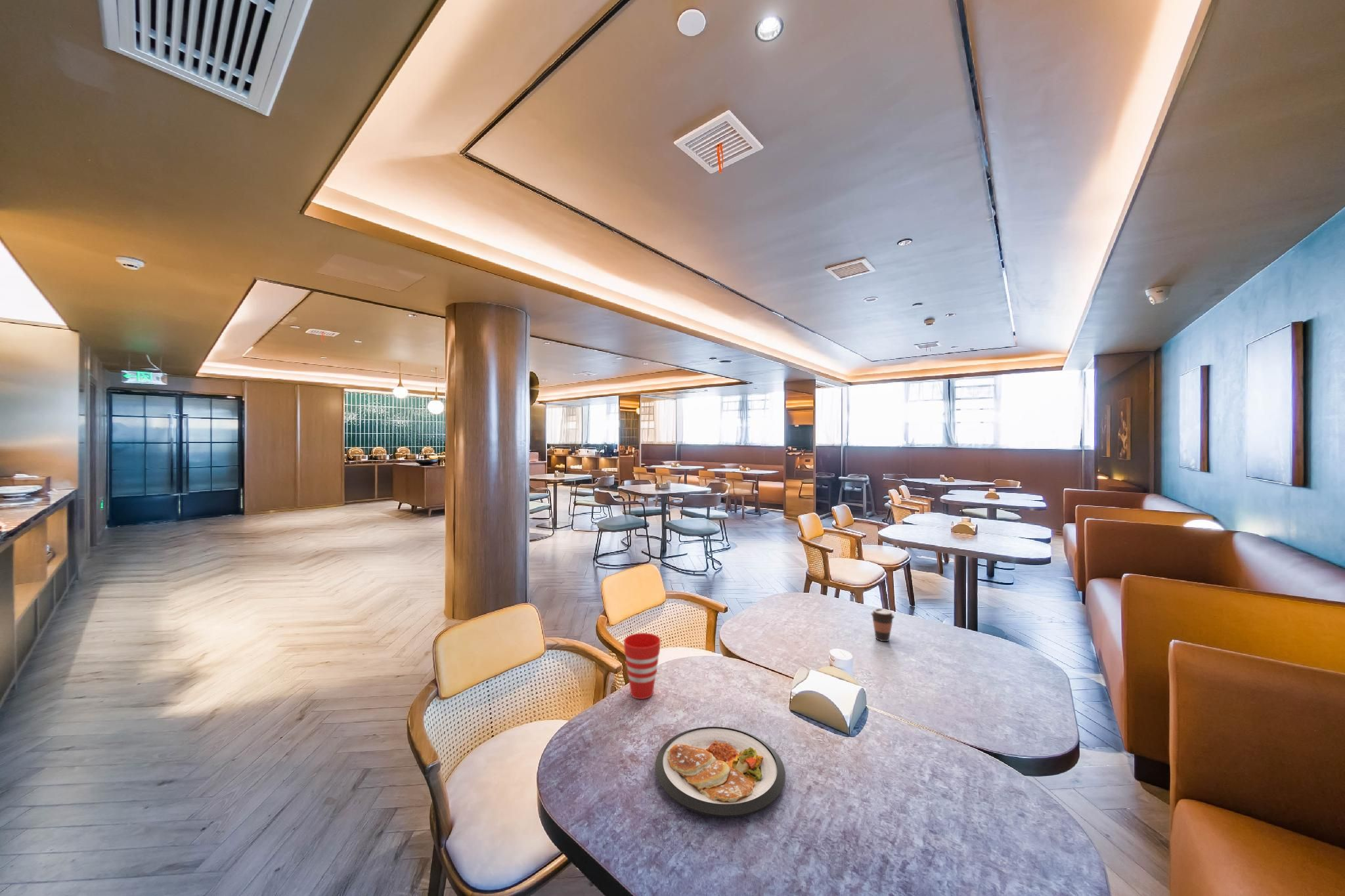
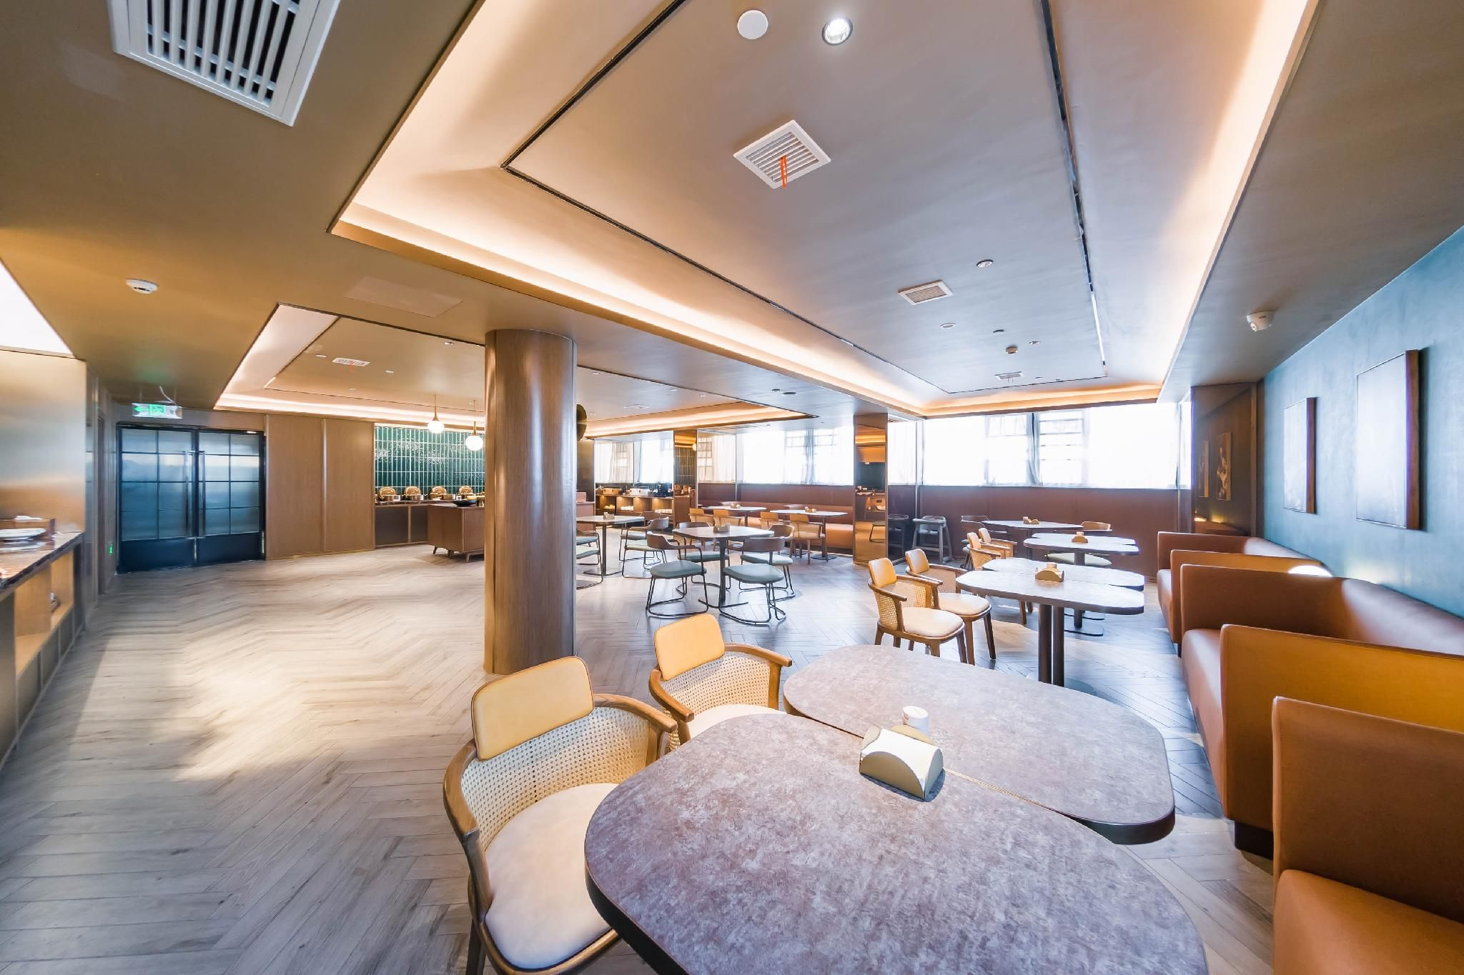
- dish [655,726,786,818]
- cup [623,632,661,700]
- coffee cup [870,608,895,642]
